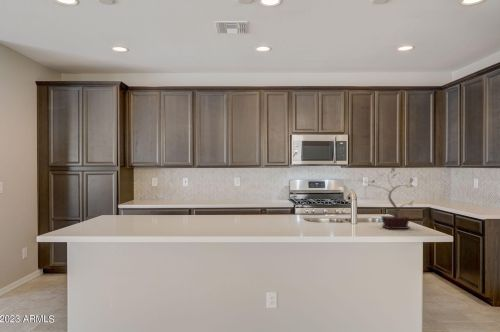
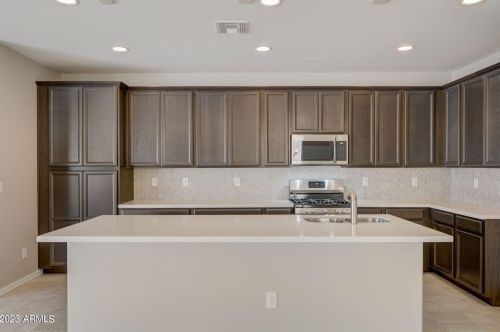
- potted plant [359,166,415,230]
